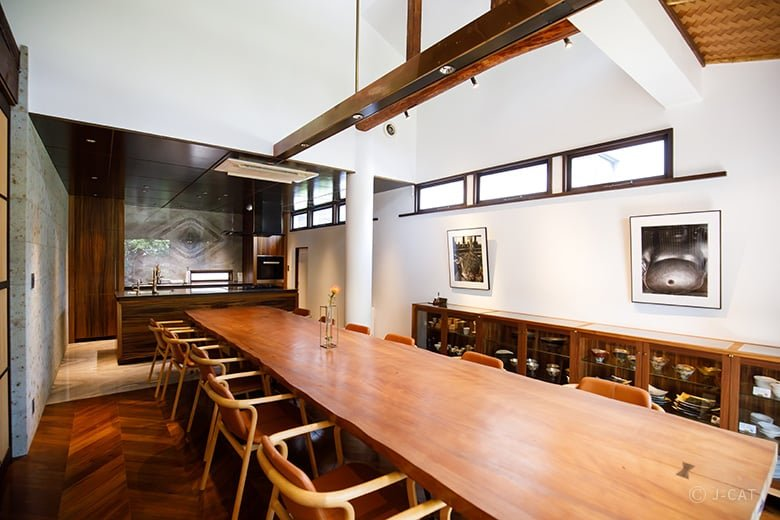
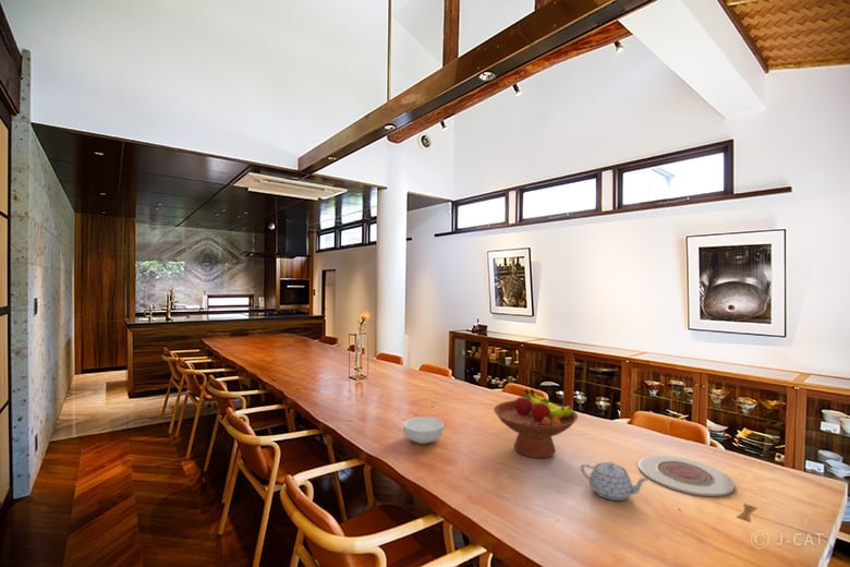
+ cereal bowl [402,415,445,445]
+ fruit bowl [493,388,579,459]
+ plate [638,455,736,497]
+ teapot [580,460,649,502]
